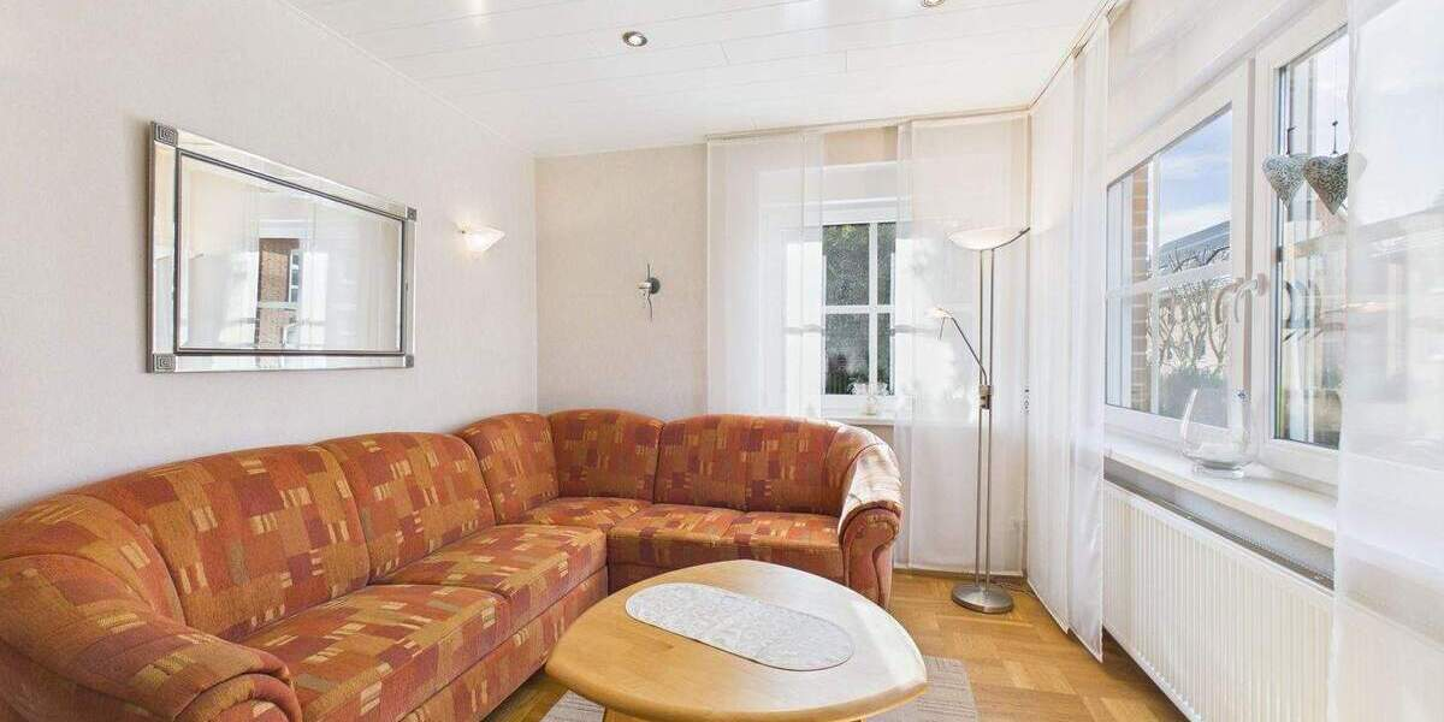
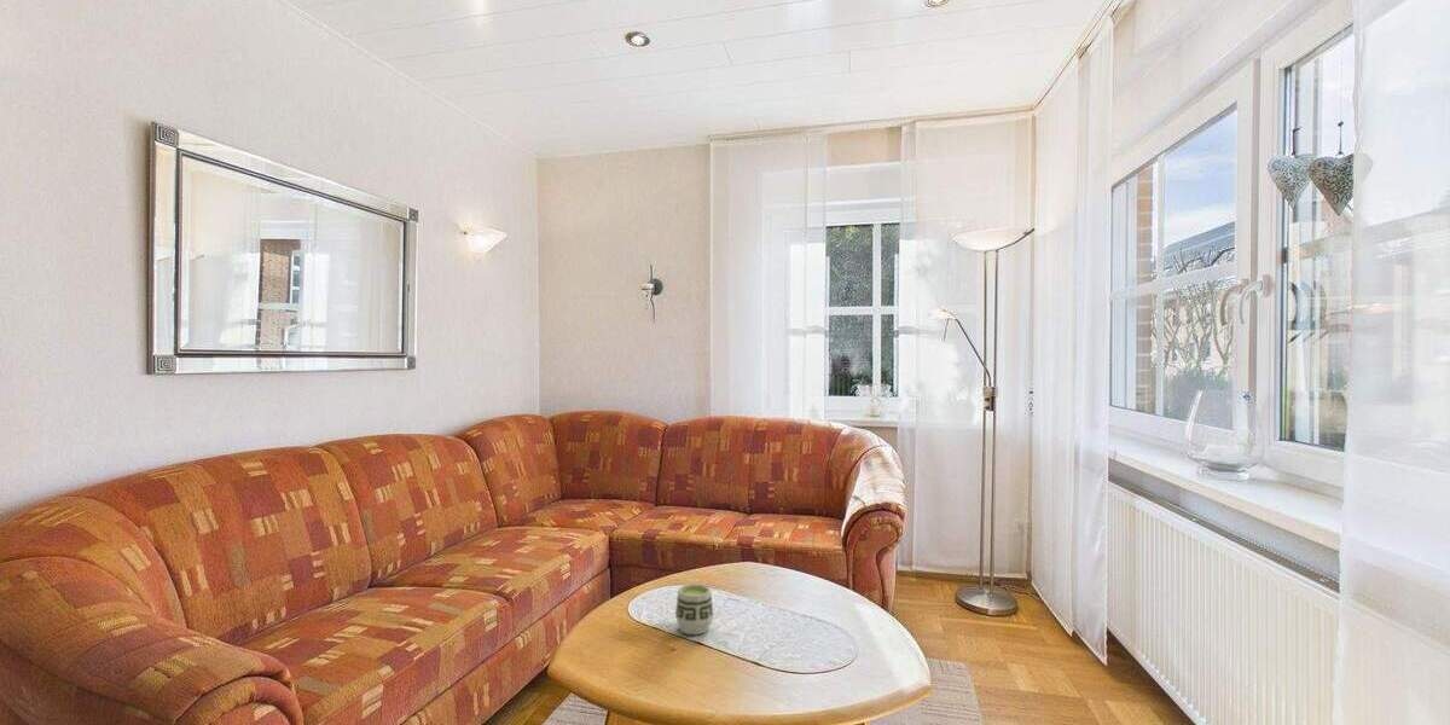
+ cup [674,582,714,636]
